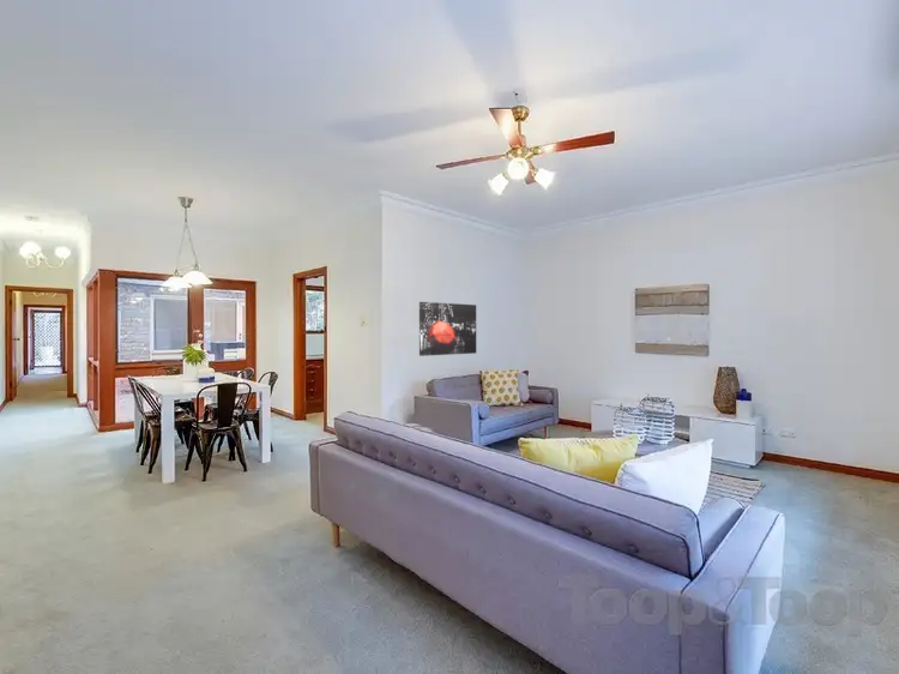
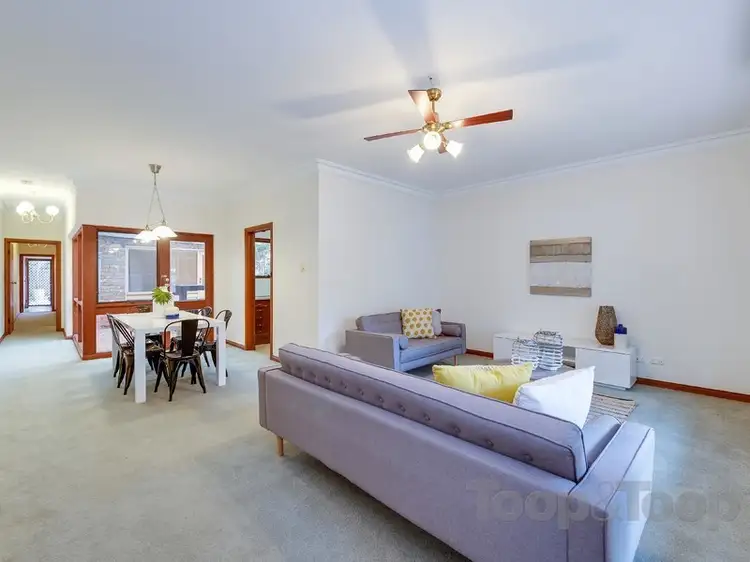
- wall art [418,301,477,357]
